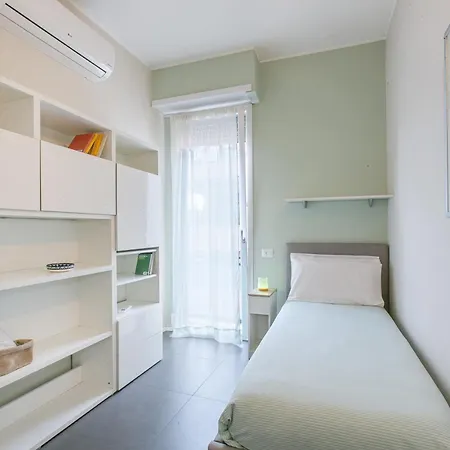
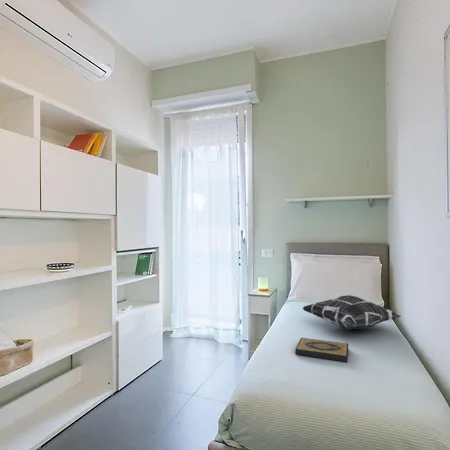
+ hardback book [294,337,349,363]
+ decorative pillow [301,294,402,330]
